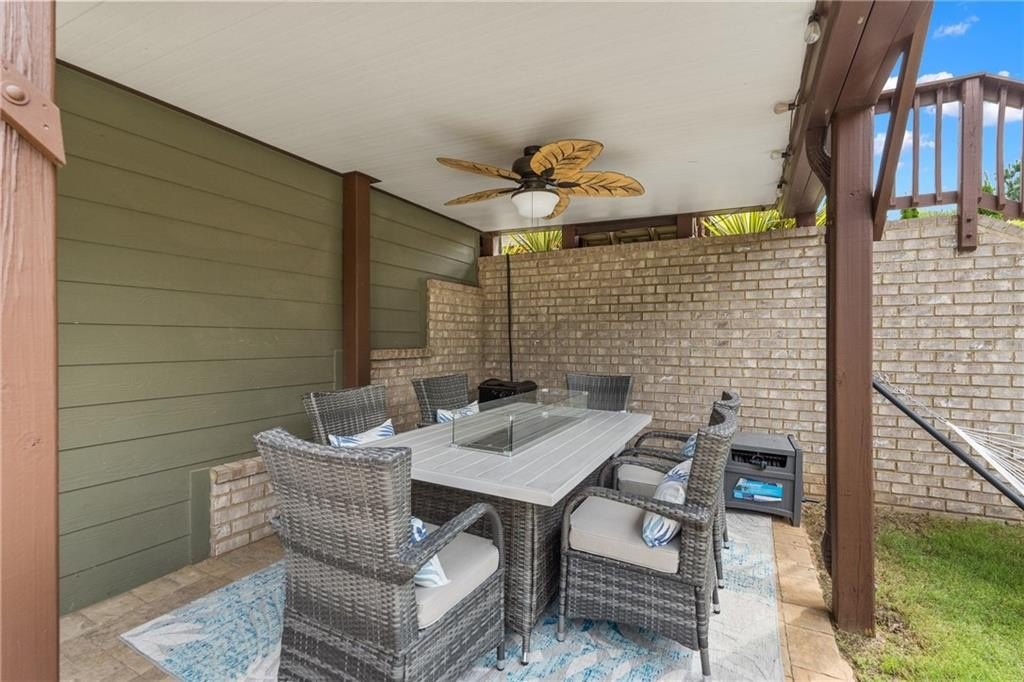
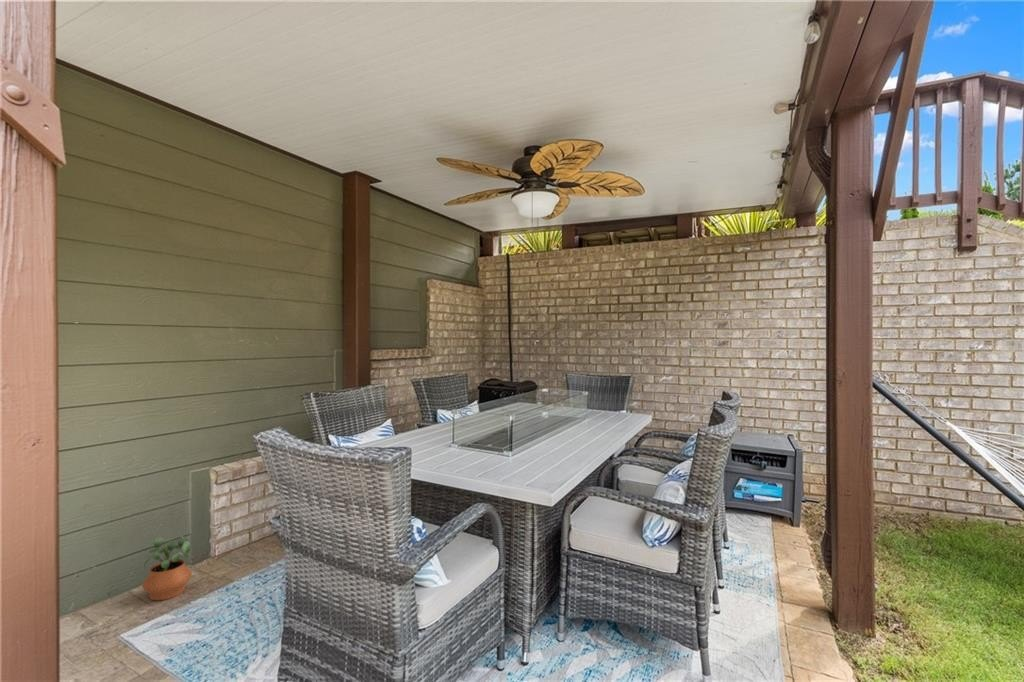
+ potted plant [141,535,193,601]
